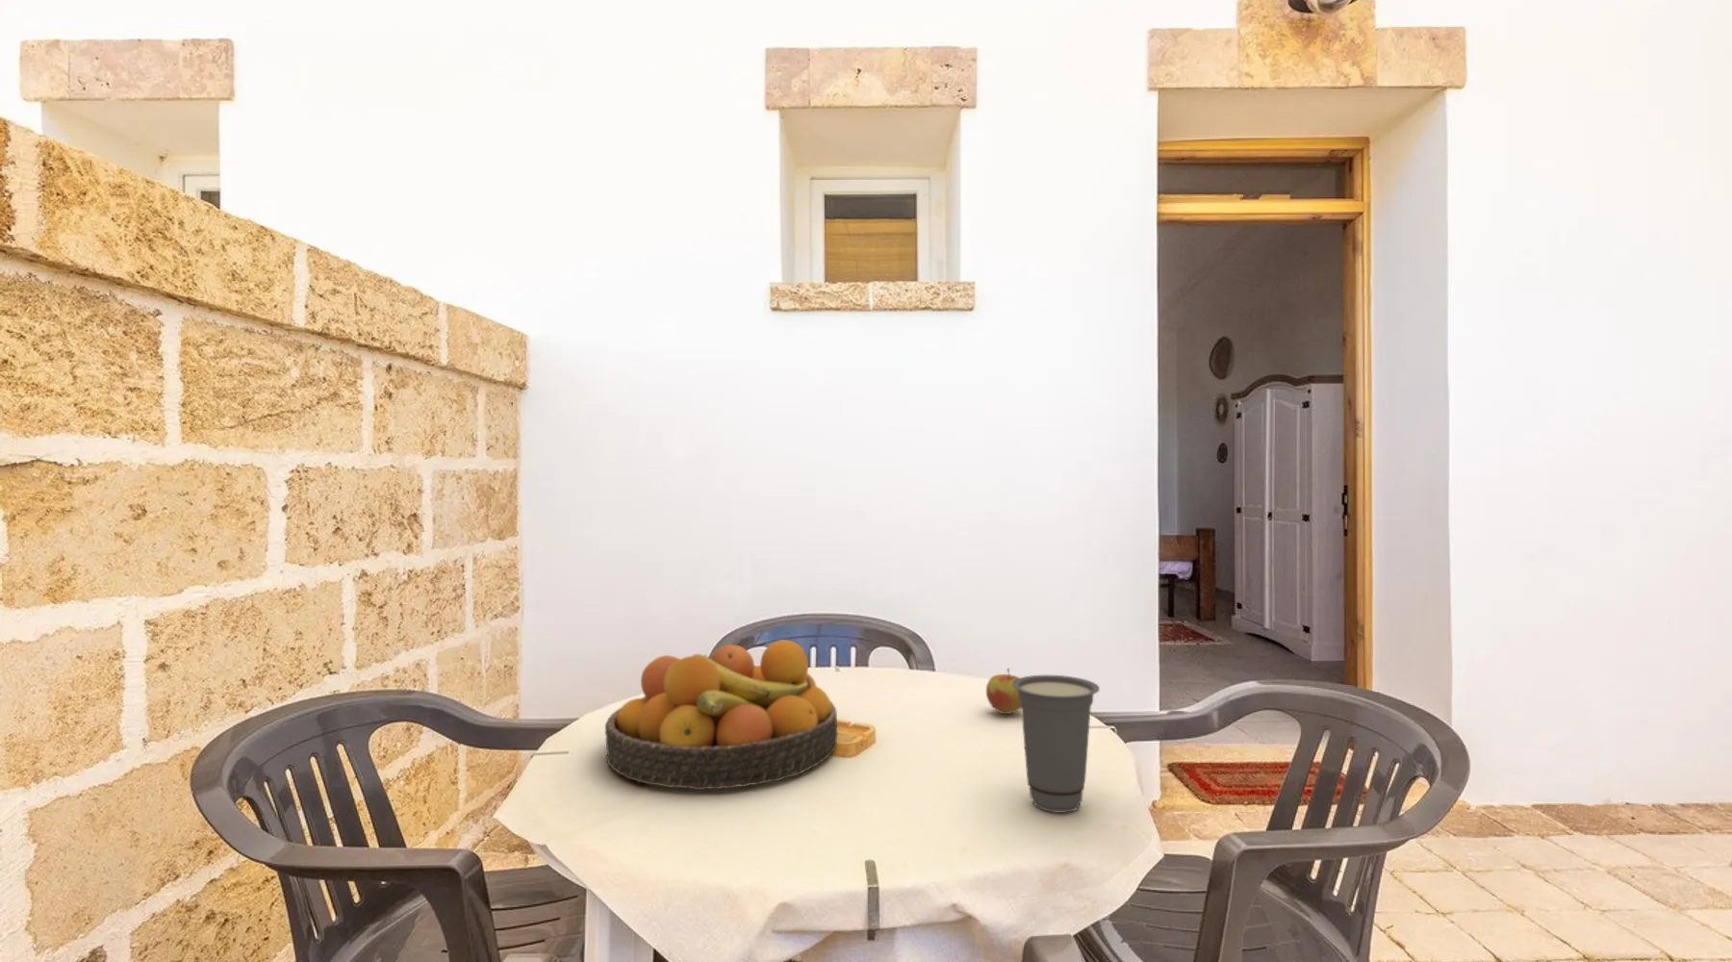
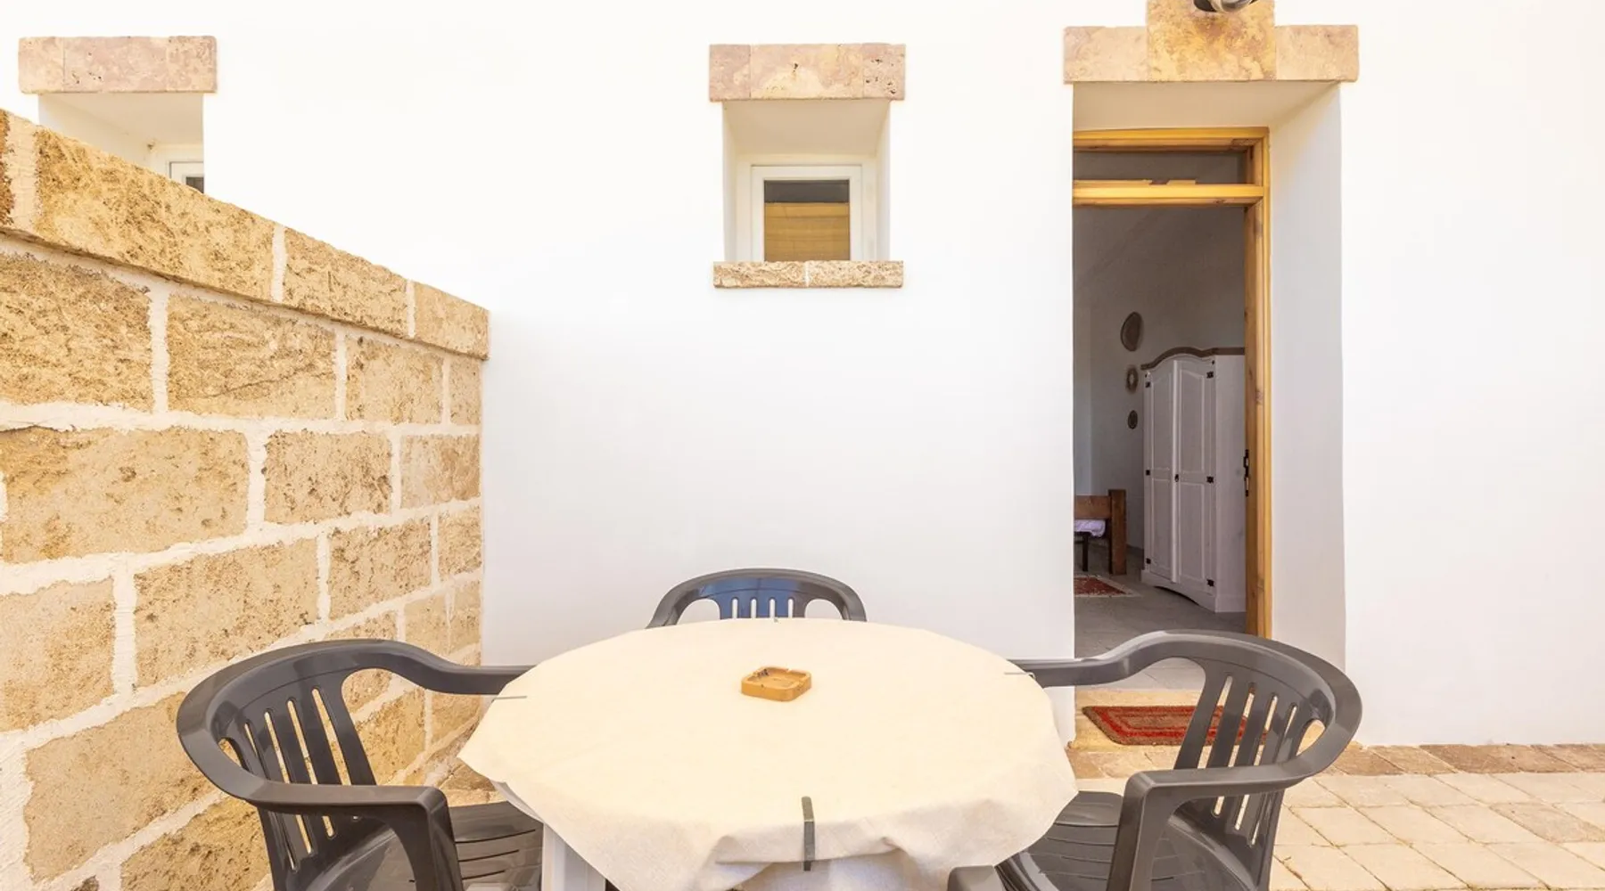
- fruit bowl [604,639,838,790]
- cup [1012,674,1101,814]
- apple [986,668,1022,714]
